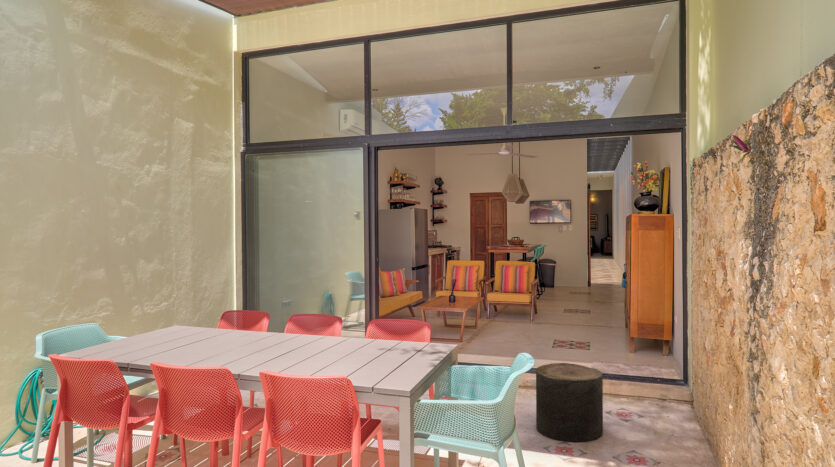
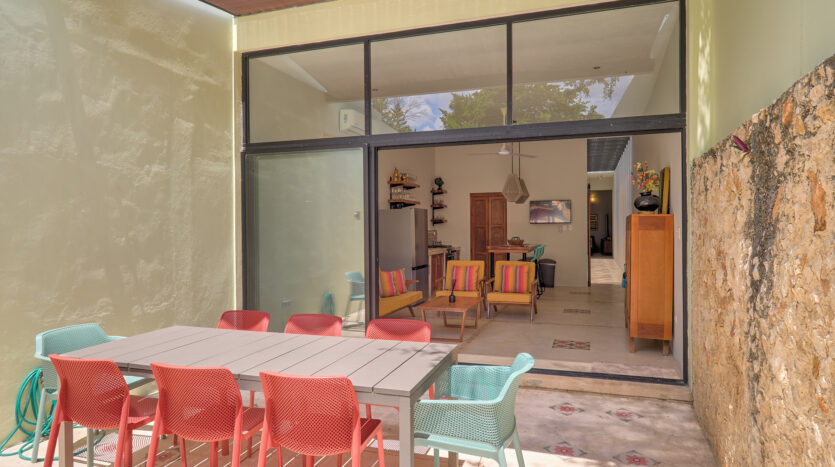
- stool [535,362,604,443]
